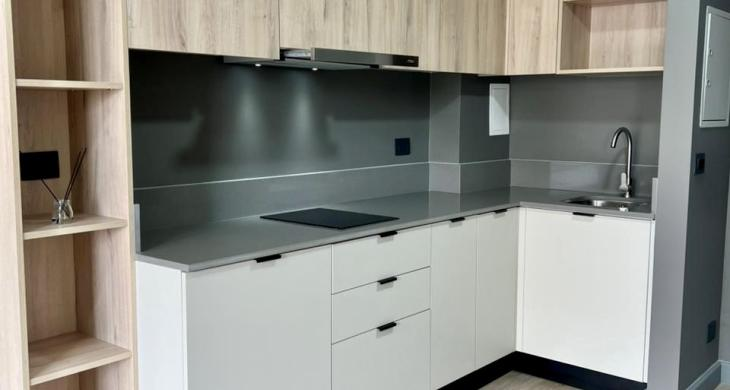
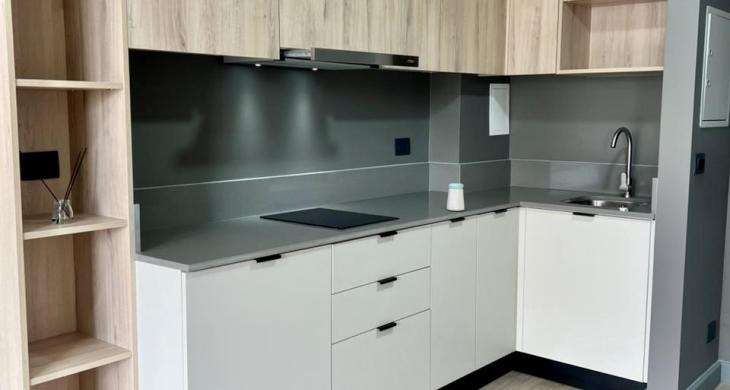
+ salt shaker [446,182,465,212]
